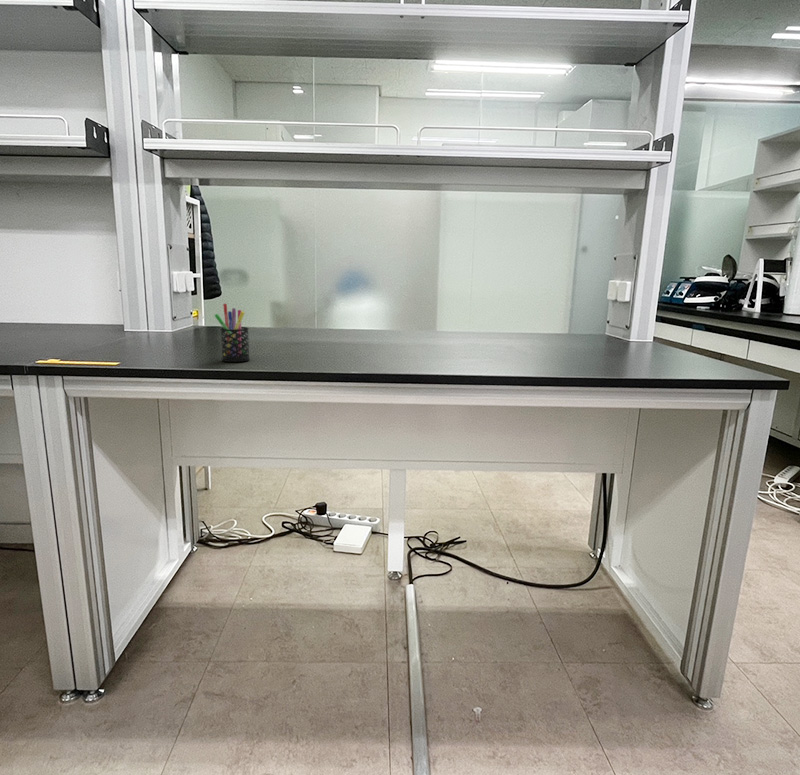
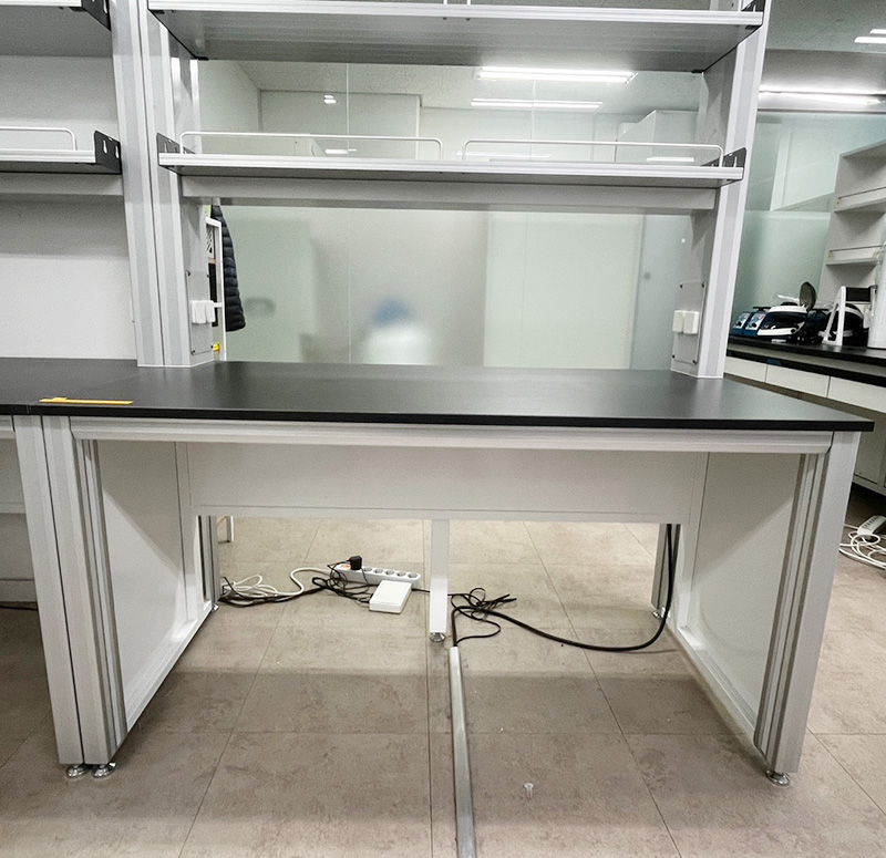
- pen holder [214,303,251,363]
